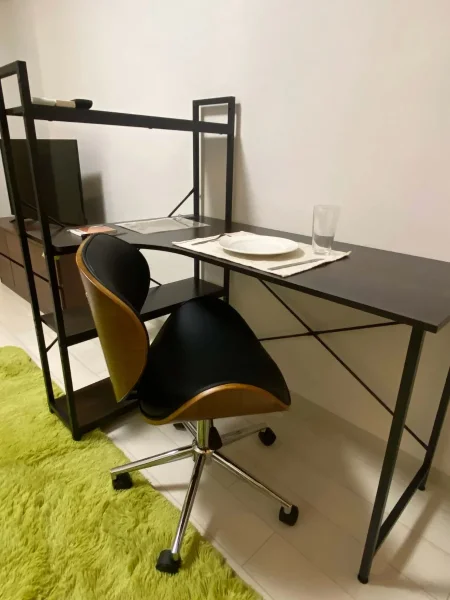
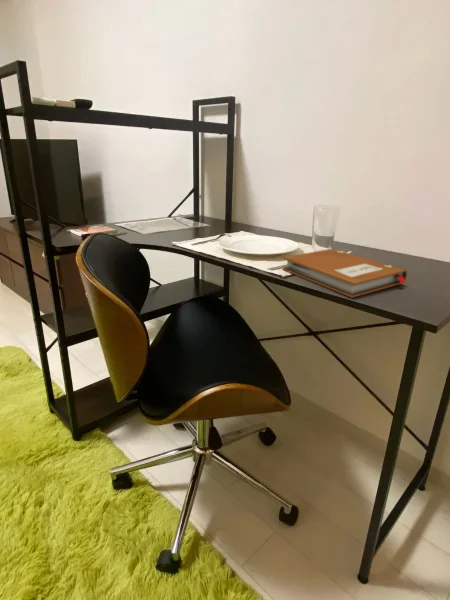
+ notebook [281,248,408,299]
